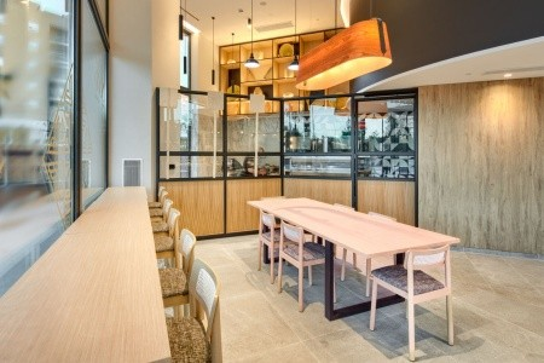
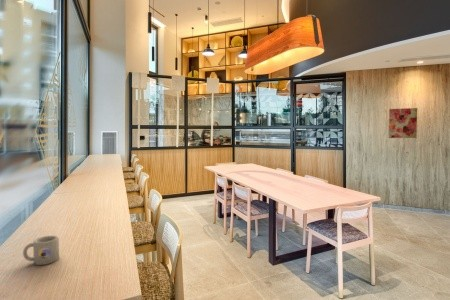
+ mug [22,235,60,266]
+ wall art [388,107,418,139]
